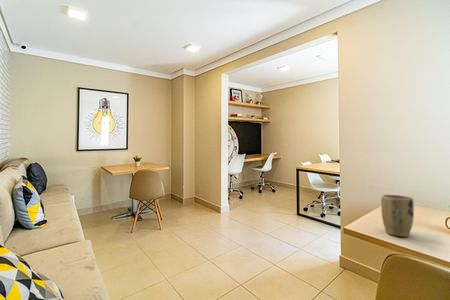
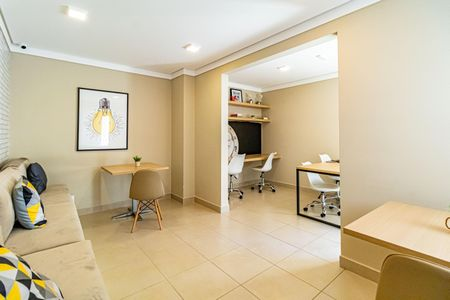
- plant pot [380,194,415,238]
